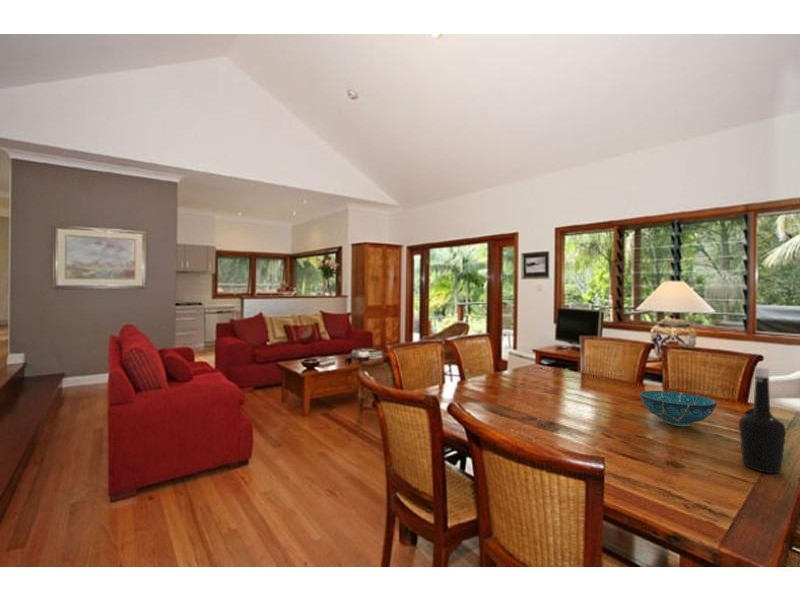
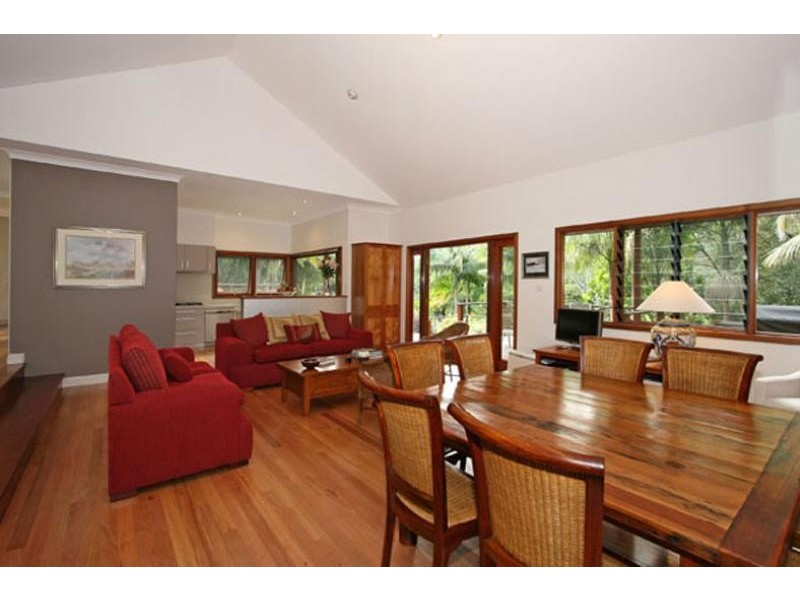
- bottle [738,366,787,474]
- decorative bowl [639,390,718,427]
